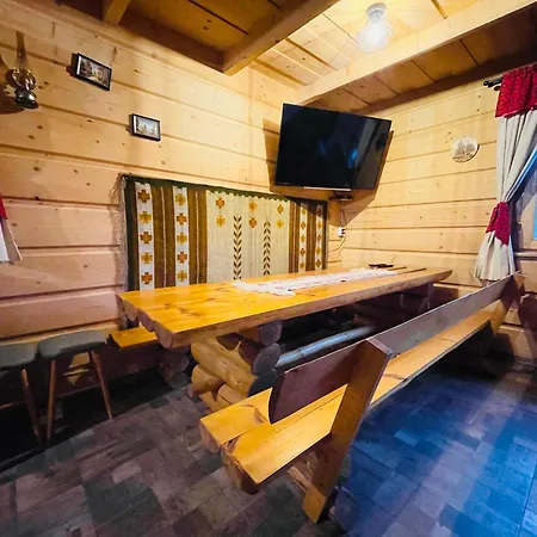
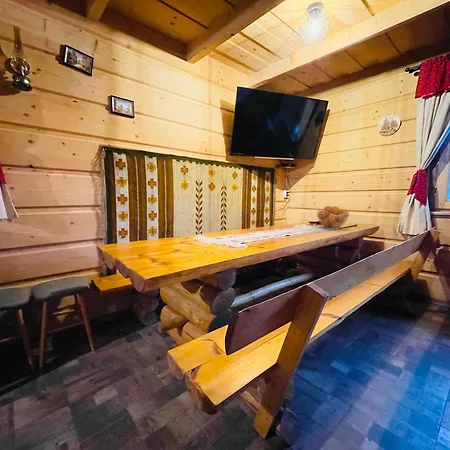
+ fruit basket [316,205,350,230]
